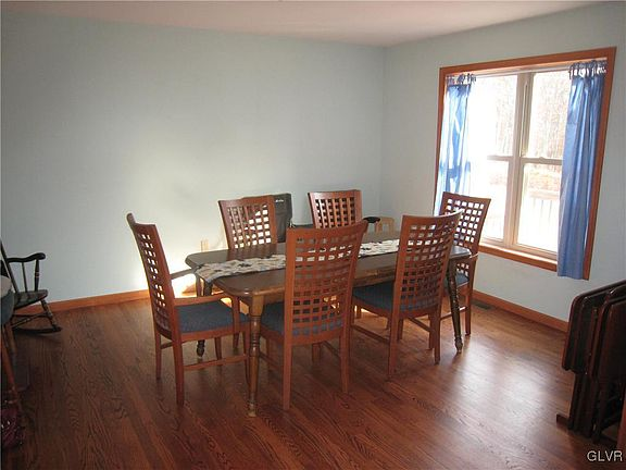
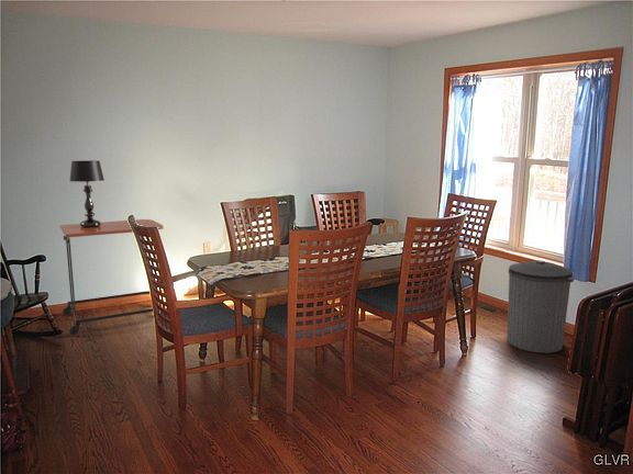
+ trash can [507,259,575,354]
+ side table [58,218,165,337]
+ table lamp [69,160,106,227]
